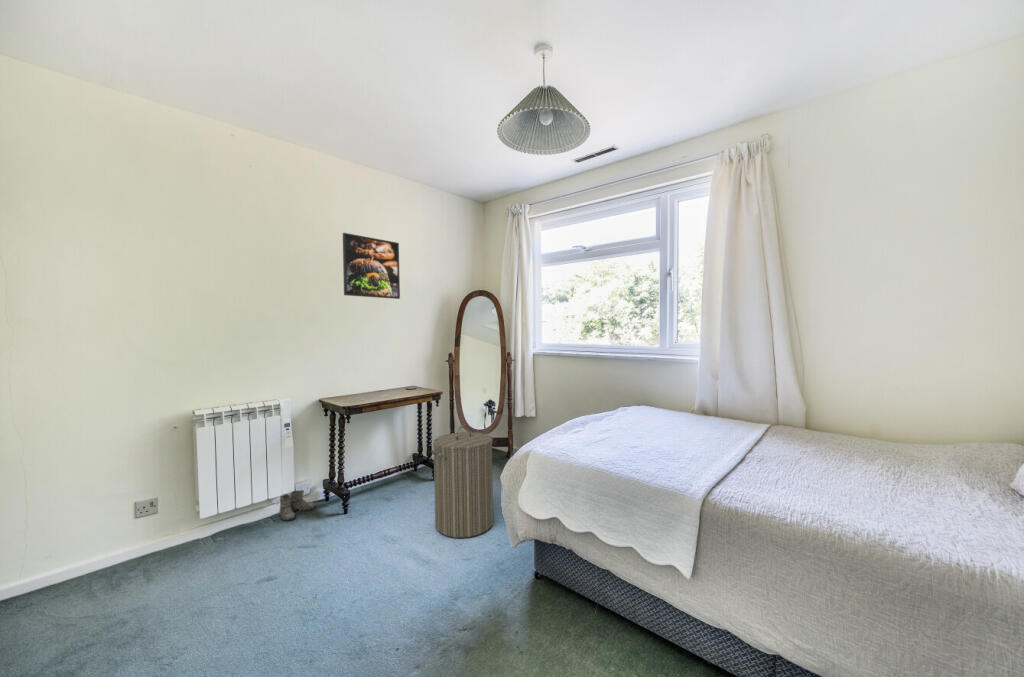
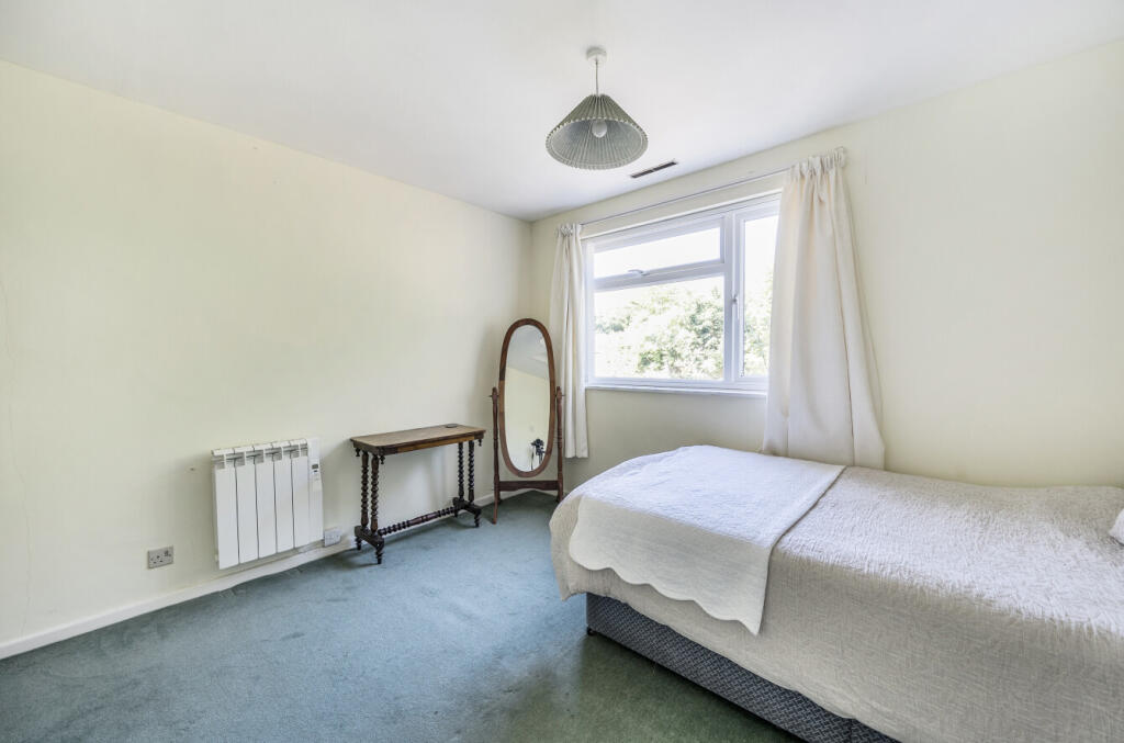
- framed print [342,232,401,300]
- boots [276,489,316,522]
- laundry hamper [430,424,494,539]
